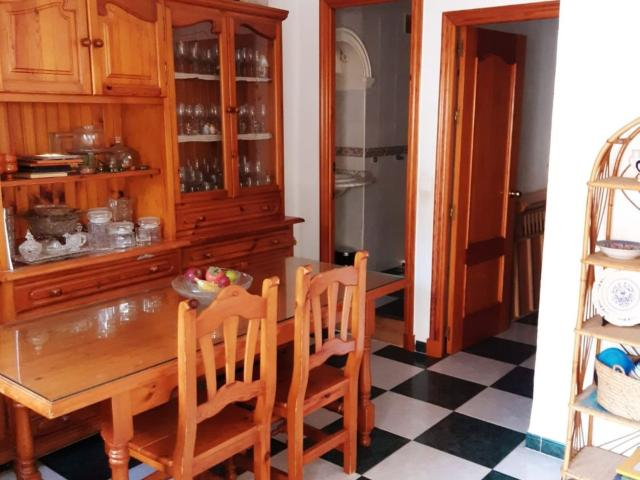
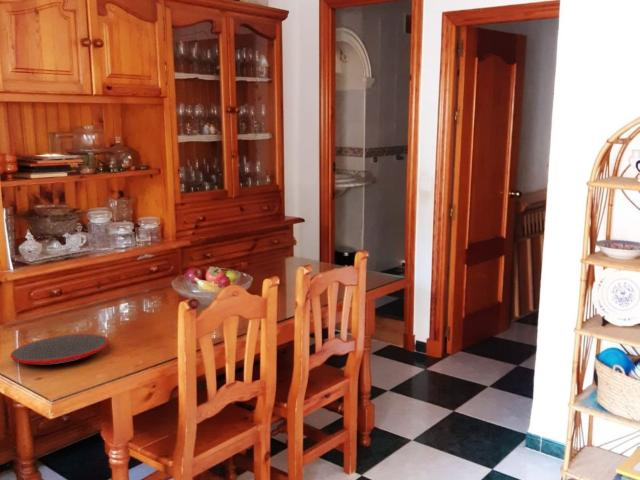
+ plate [9,333,110,365]
